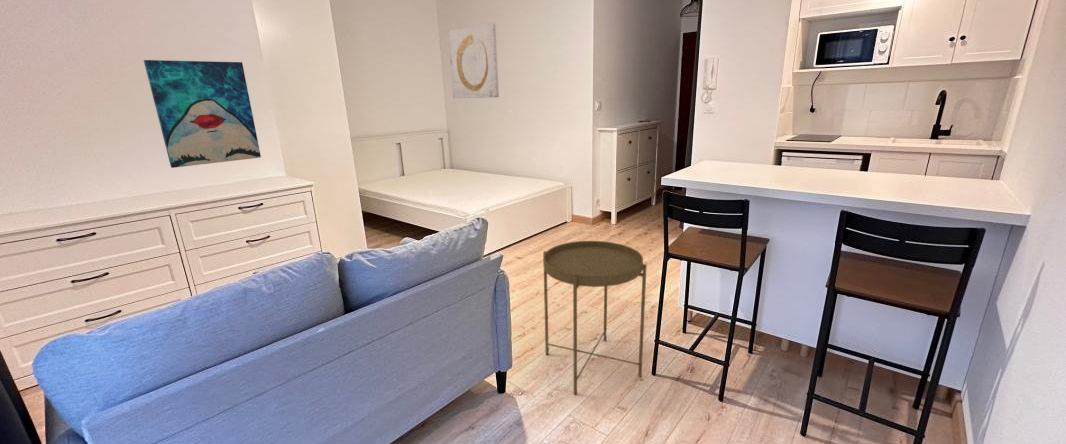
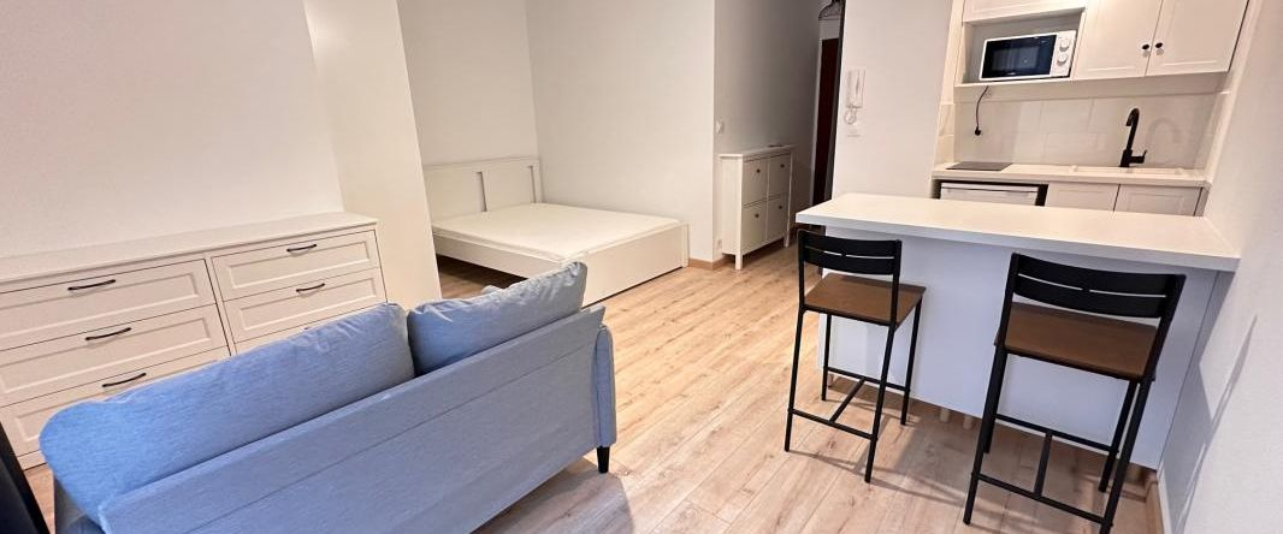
- wall art [447,22,500,99]
- side table [542,240,648,395]
- wall art [143,59,262,169]
